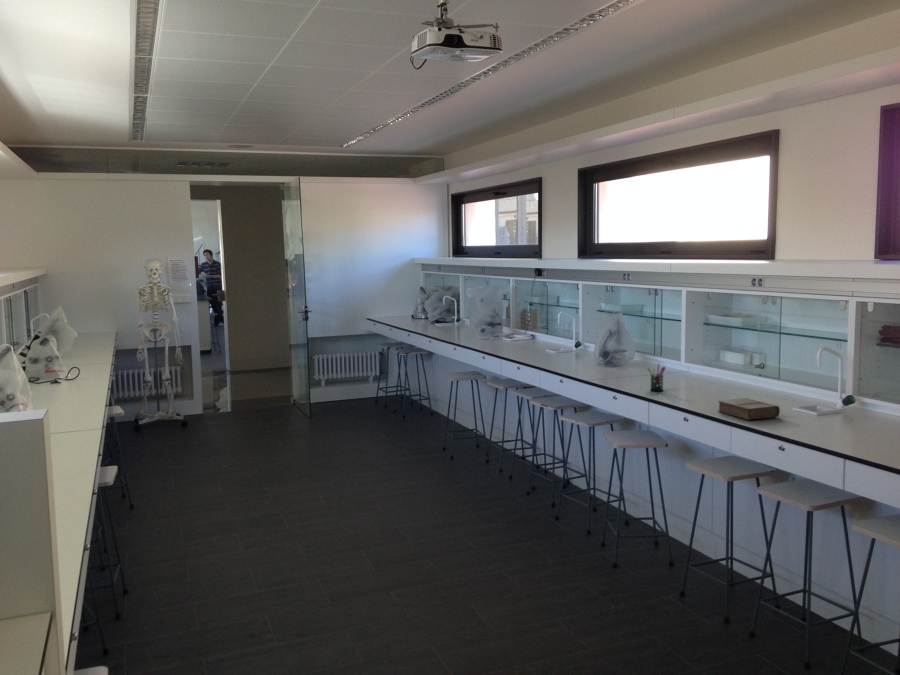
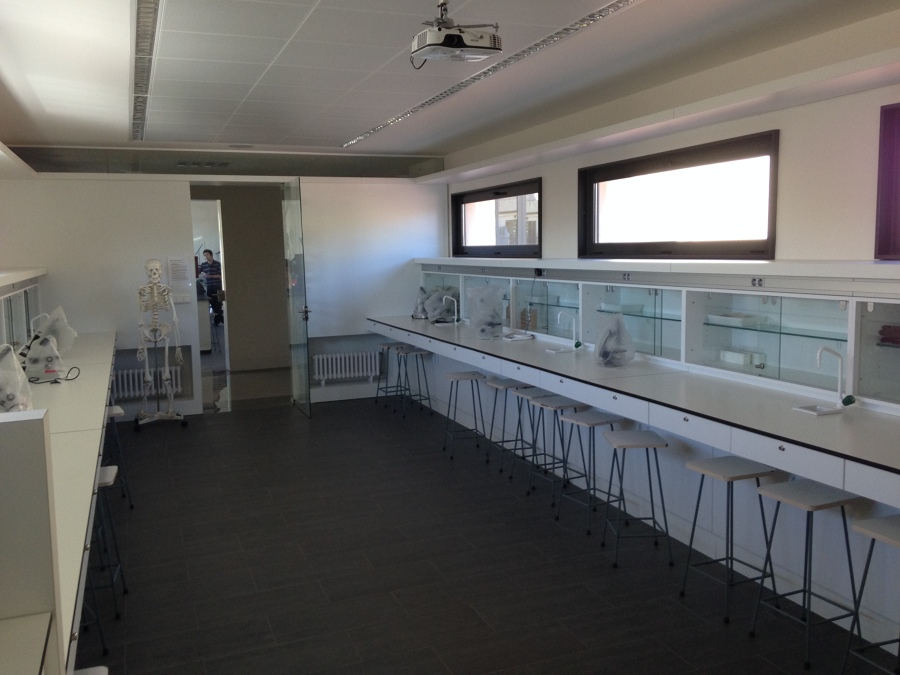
- book [717,397,781,421]
- pen holder [647,363,667,392]
